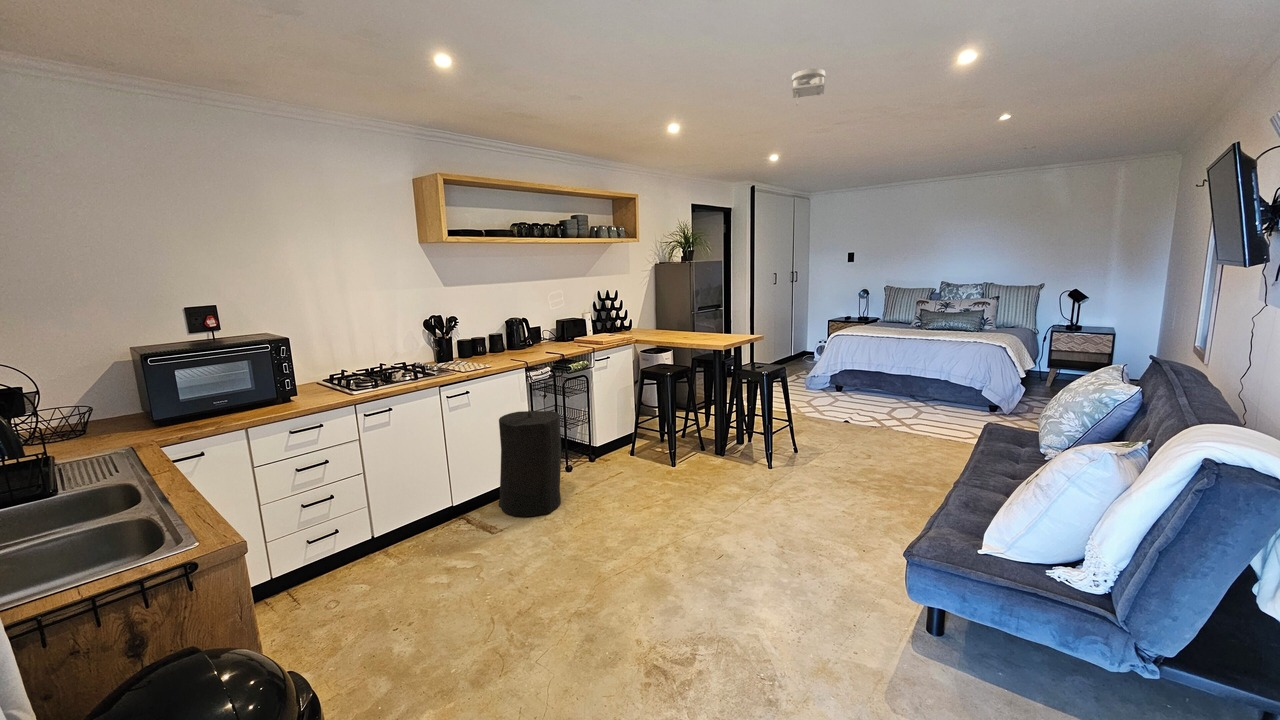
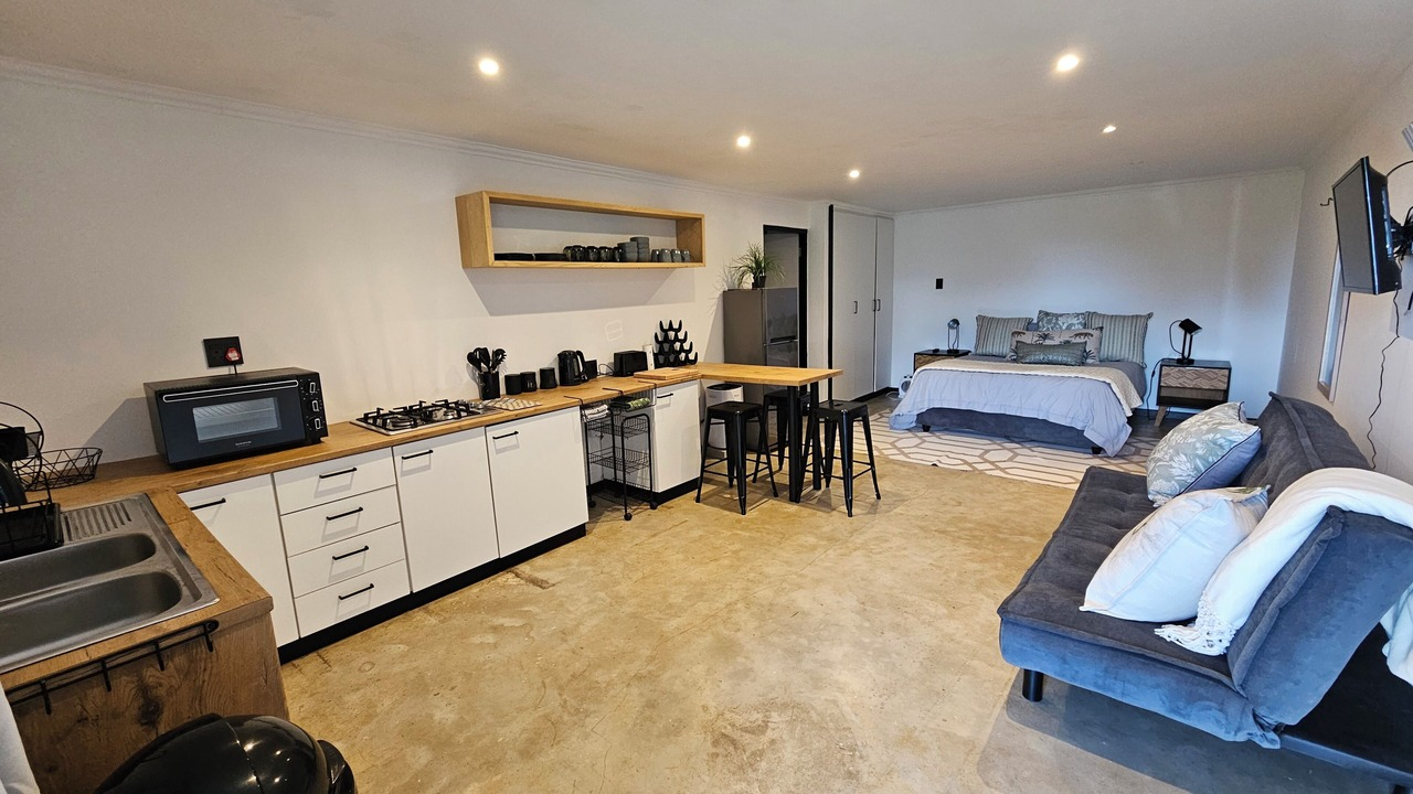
- smoke detector [791,68,826,106]
- trash can [497,410,562,518]
